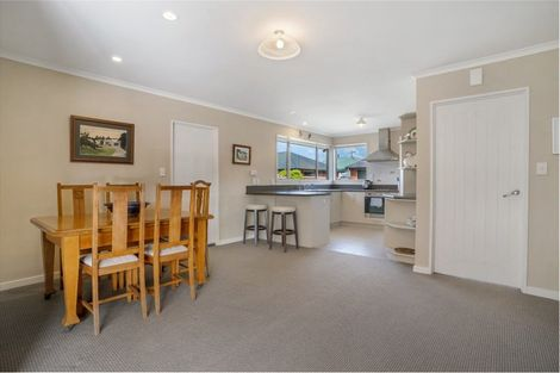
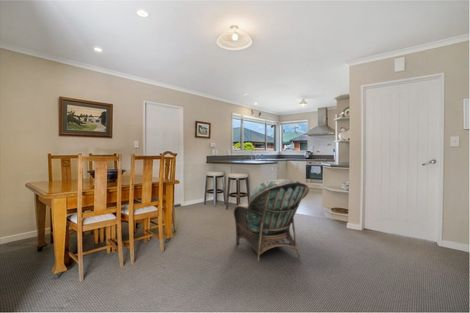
+ armchair [233,178,310,263]
